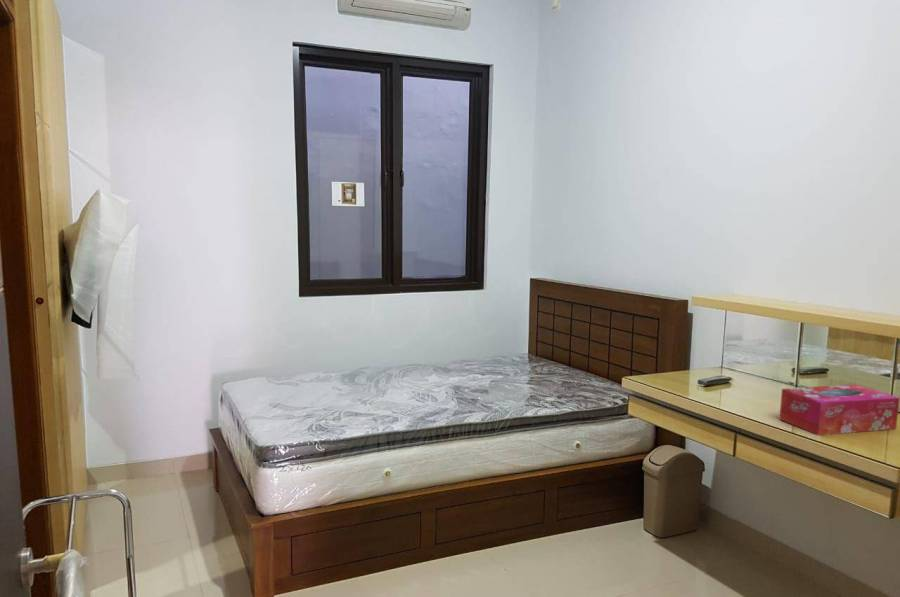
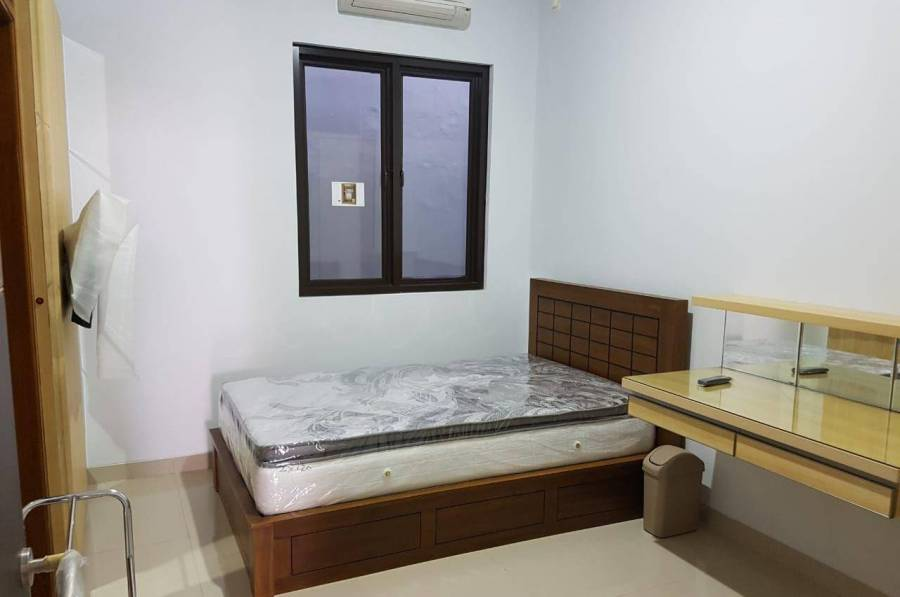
- tissue box [778,383,900,436]
